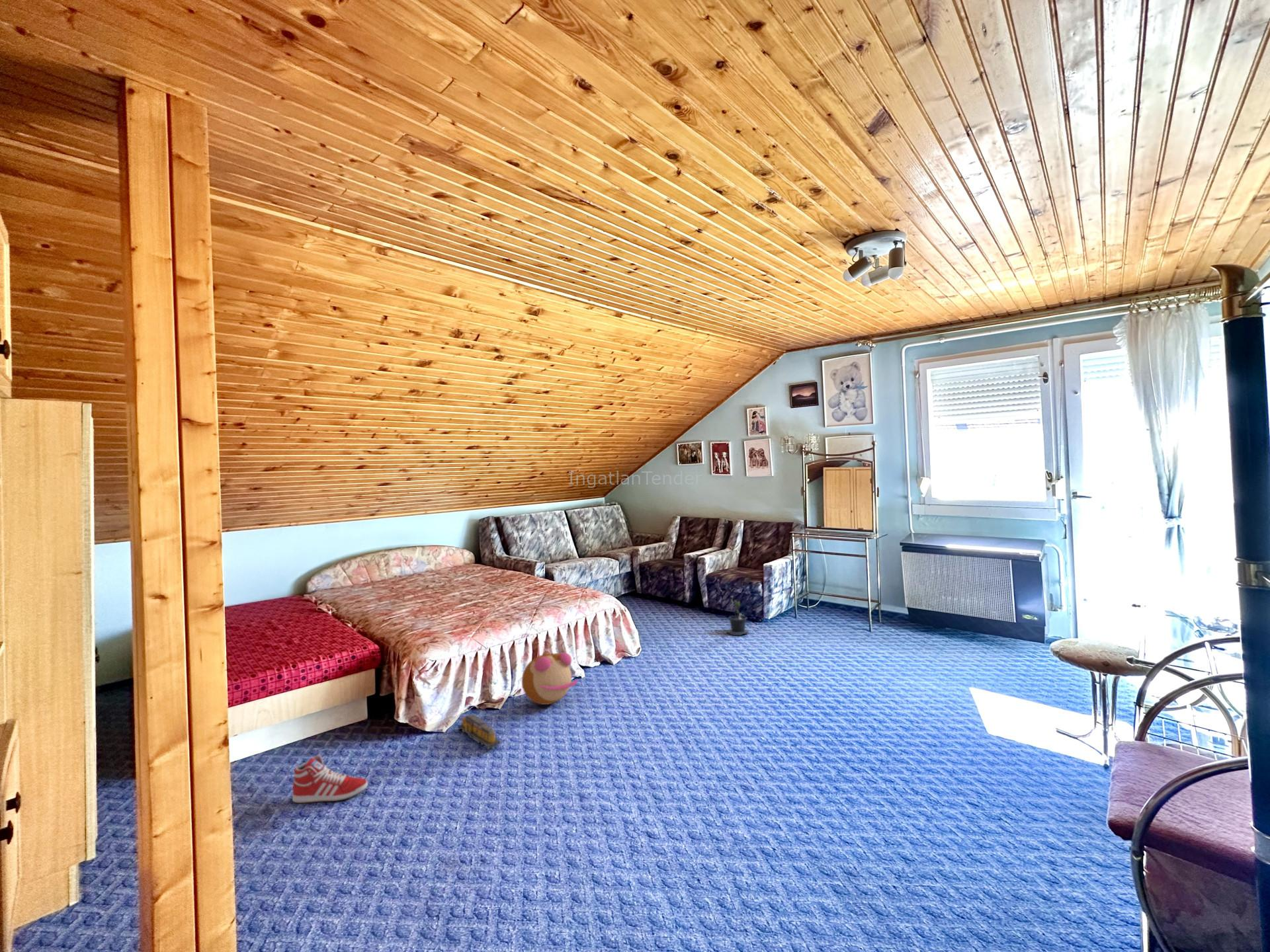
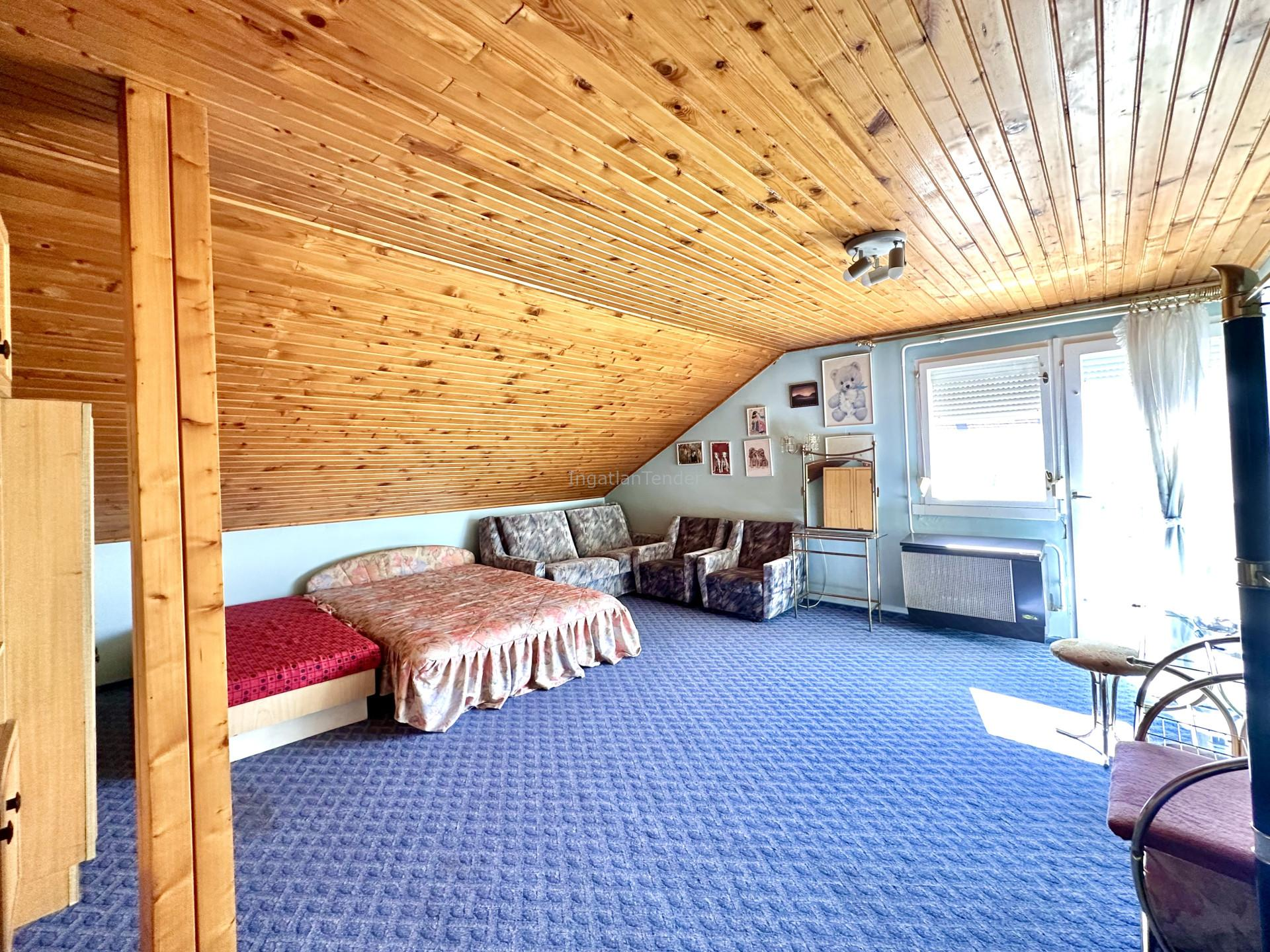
- plush toy [521,650,579,705]
- toy train [457,713,501,750]
- sneaker [292,754,368,804]
- potted plant [727,595,750,637]
